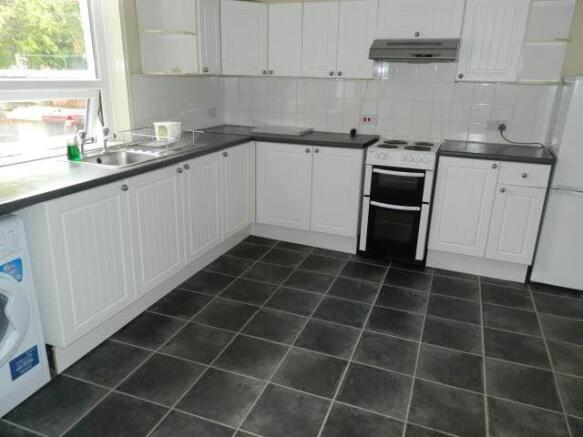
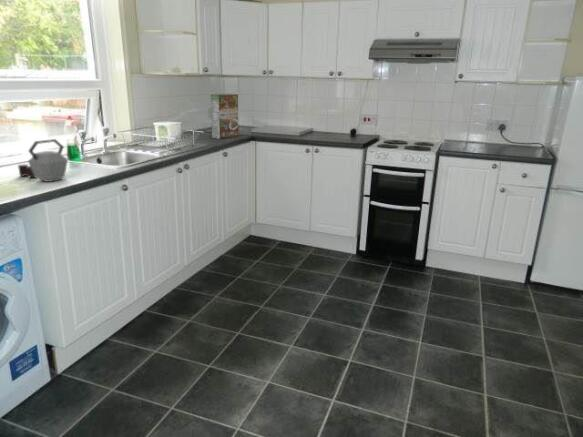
+ kettle [17,138,69,183]
+ cereal box [210,93,239,140]
